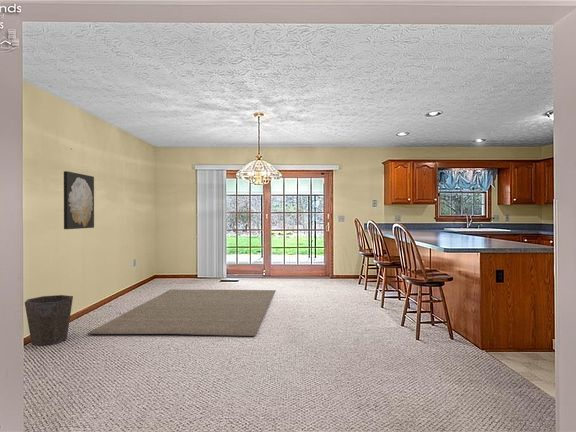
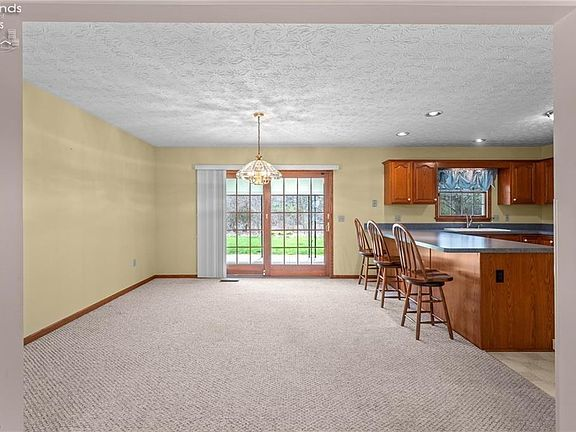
- wall art [63,170,95,230]
- waste bin [24,294,74,346]
- rug [86,288,277,337]
